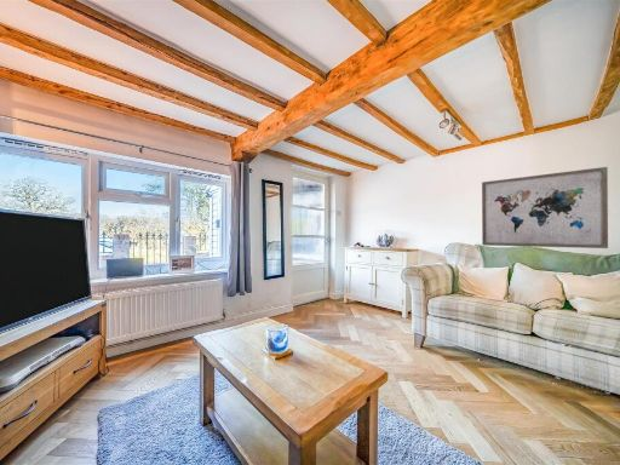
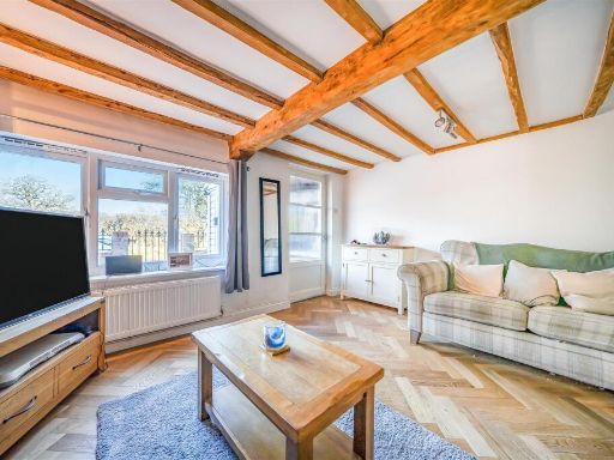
- wall art [481,166,609,249]
